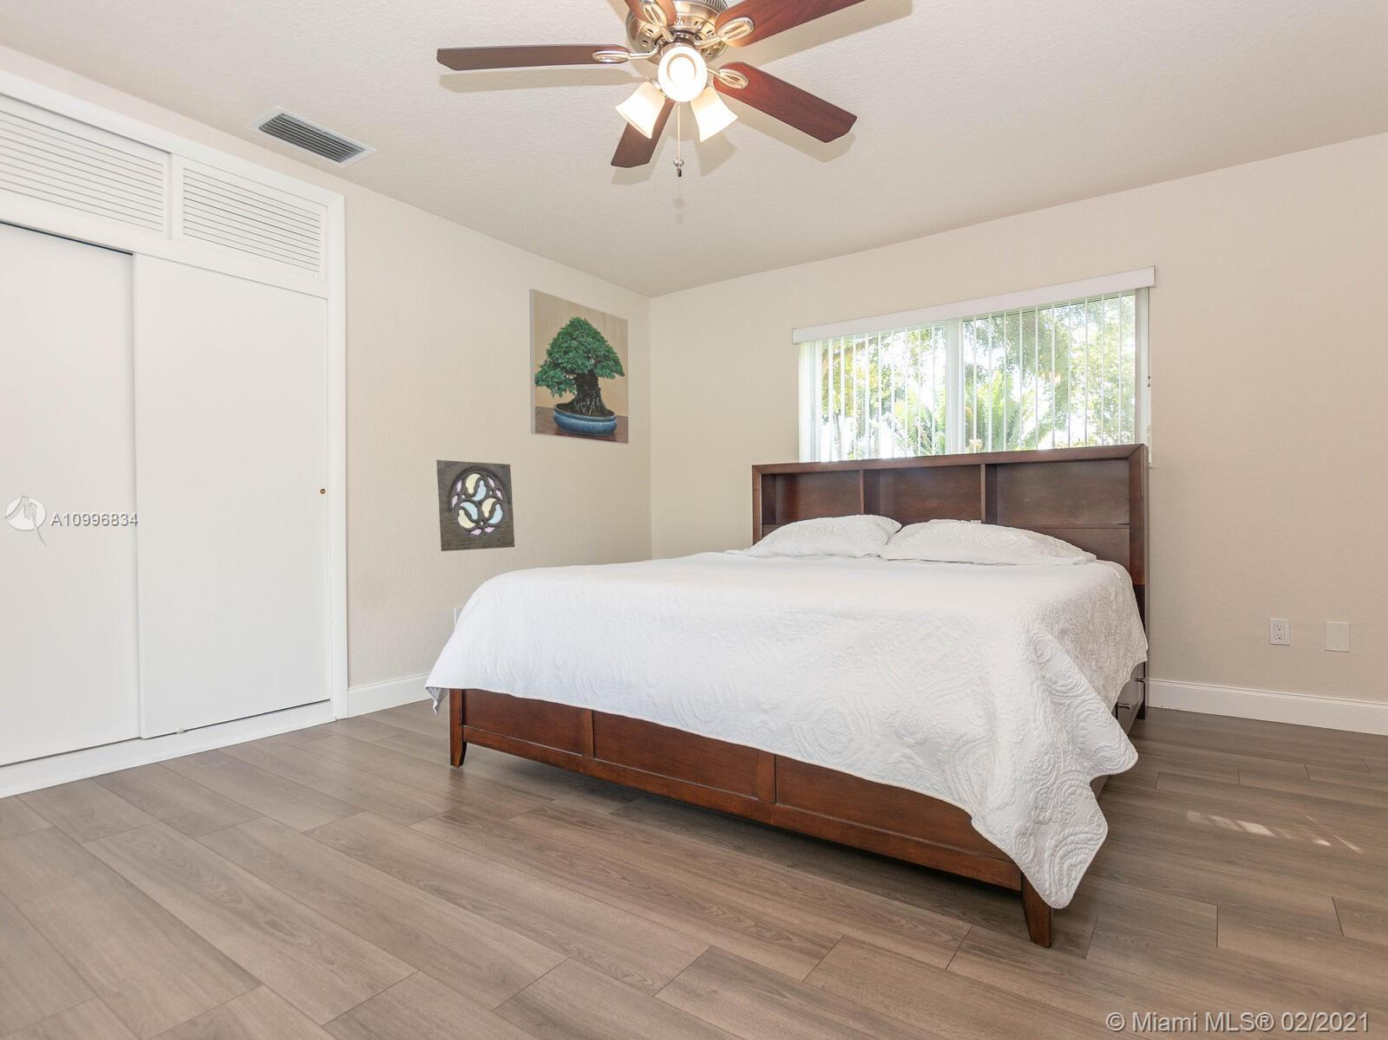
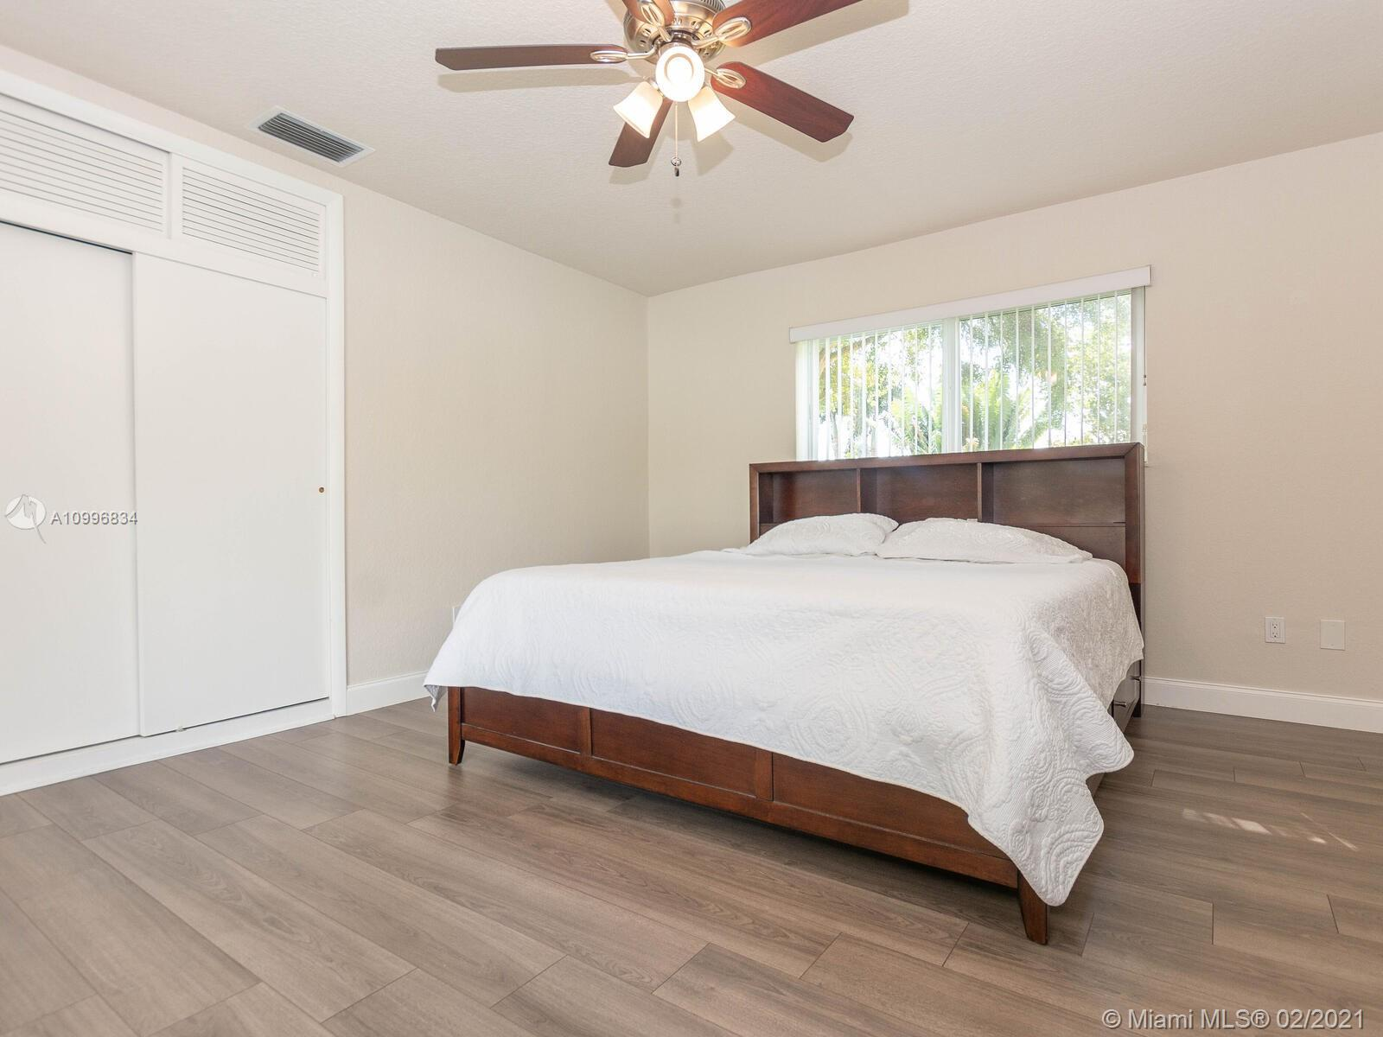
- wall ornament [435,459,515,552]
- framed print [528,287,630,446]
